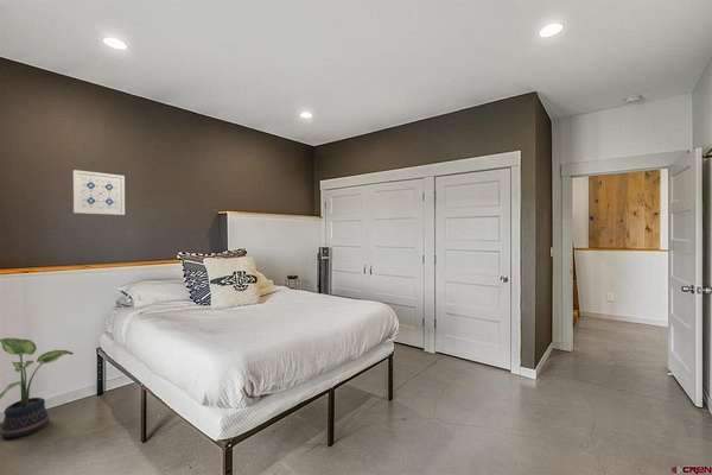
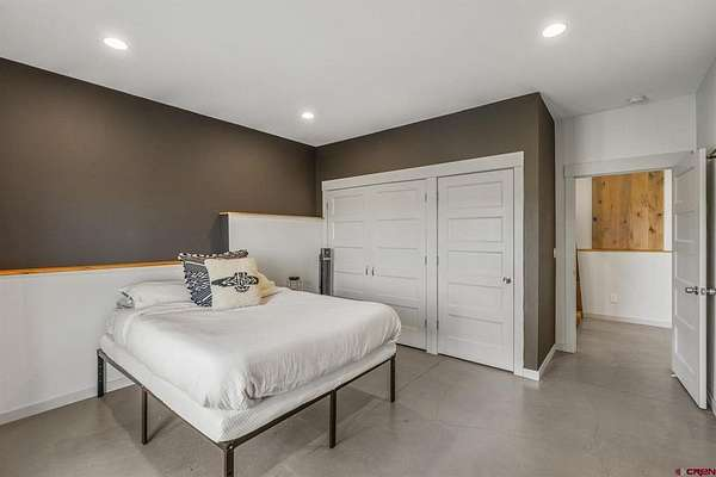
- potted plant [0,337,75,439]
- wall art [72,169,126,216]
